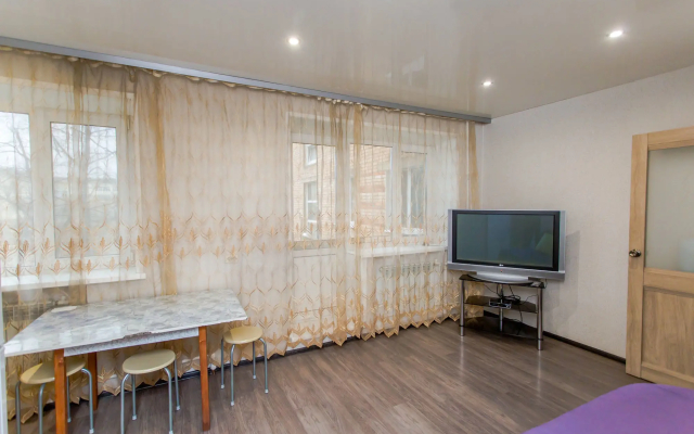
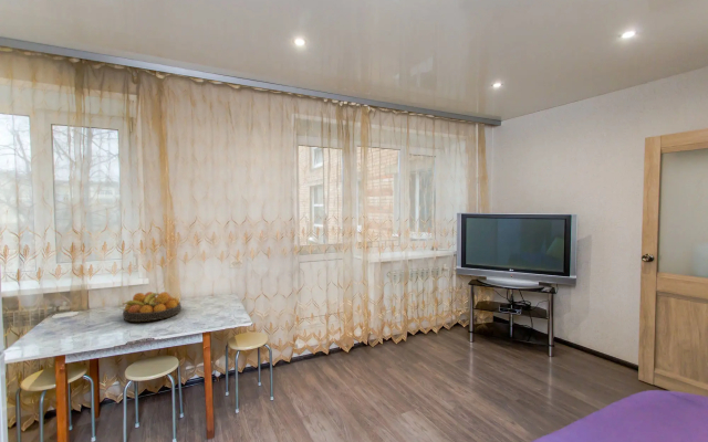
+ fruit bowl [122,291,183,323]
